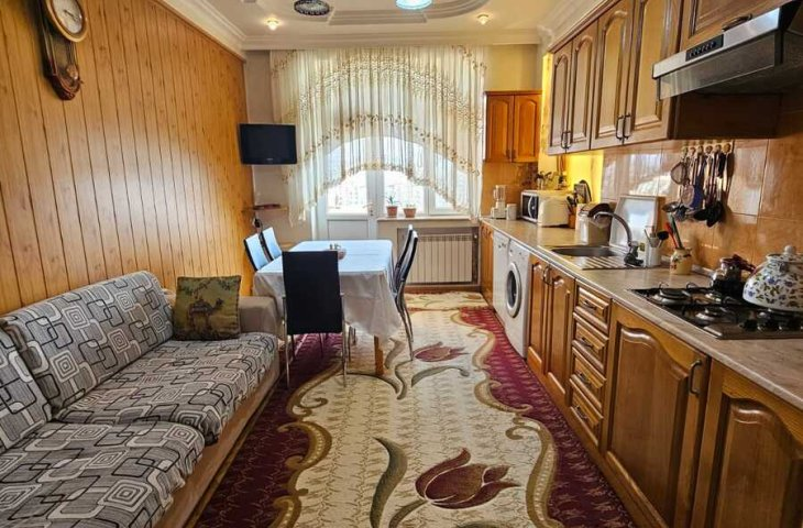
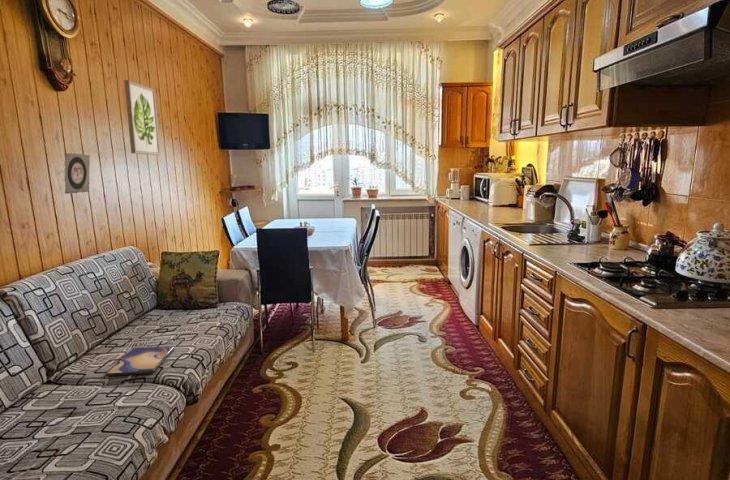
+ tablet [105,345,175,377]
+ wall art [123,79,161,156]
+ decorative plate [63,152,91,195]
